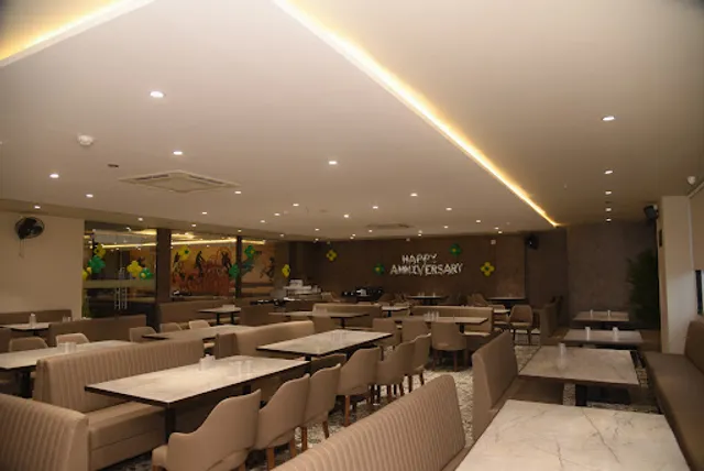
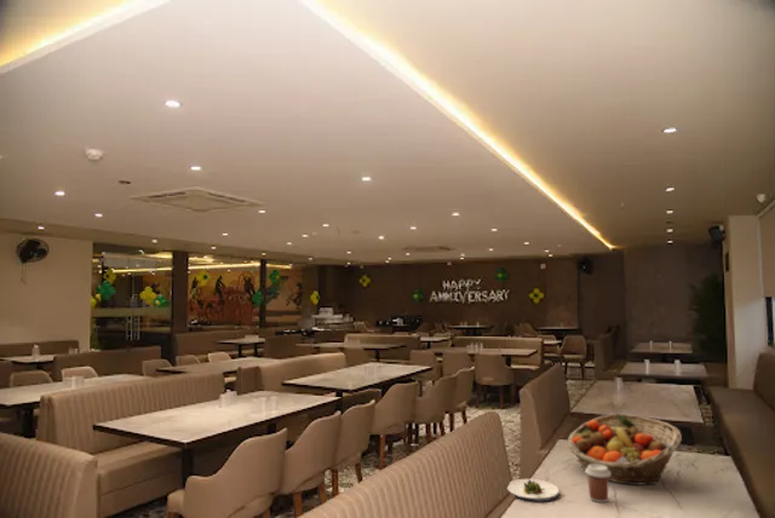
+ salad plate [506,478,561,503]
+ coffee cup [584,465,610,503]
+ fruit basket [567,413,683,487]
